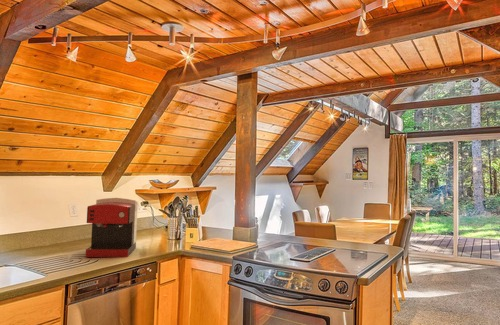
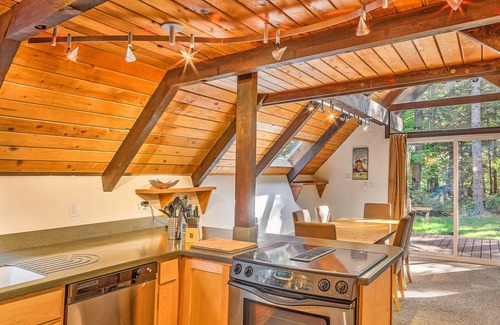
- coffee maker [85,197,139,258]
